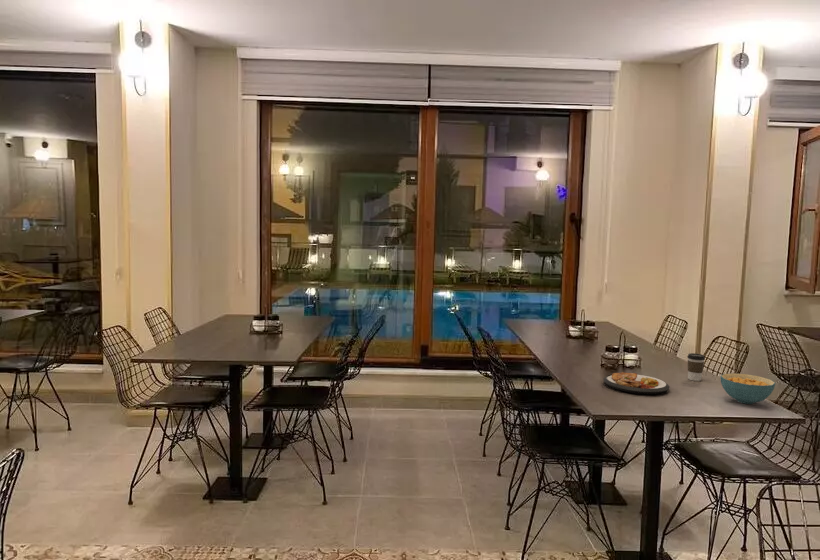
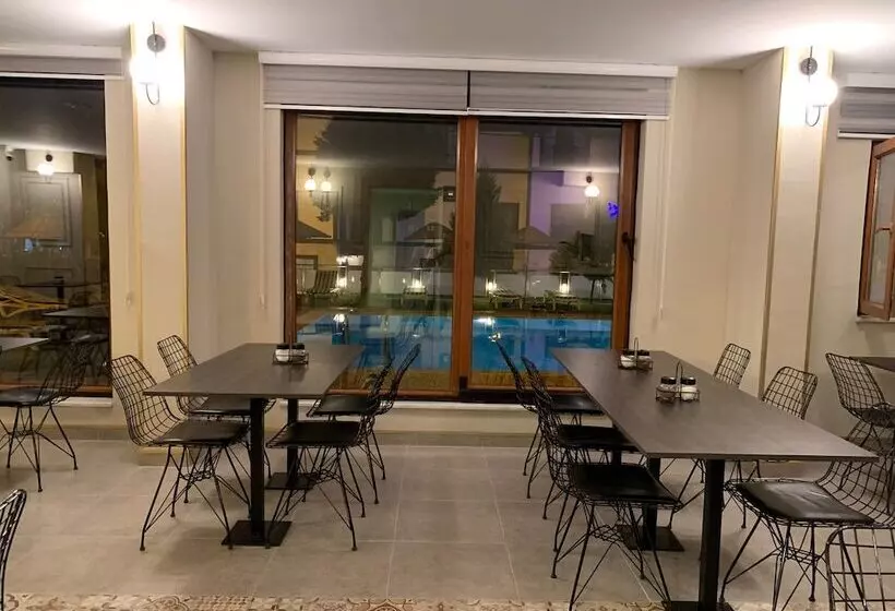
- cereal bowl [719,372,776,405]
- coffee cup [686,352,706,382]
- plate [602,371,671,395]
